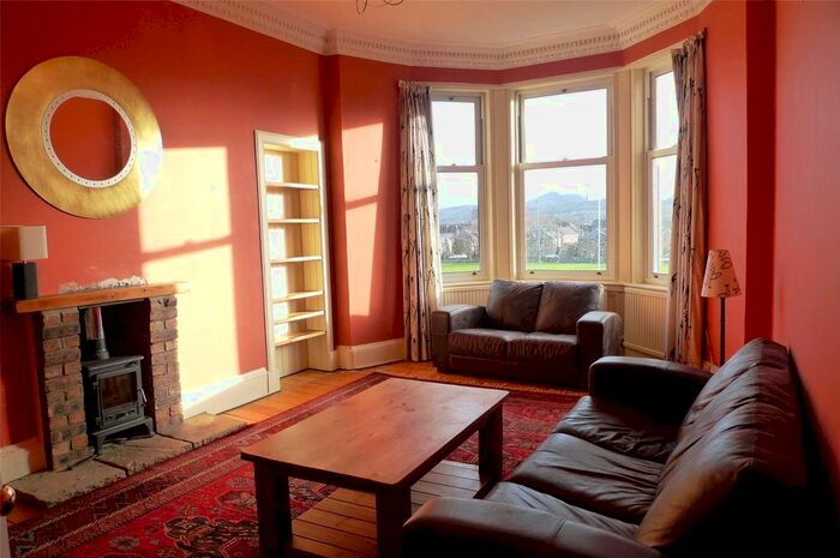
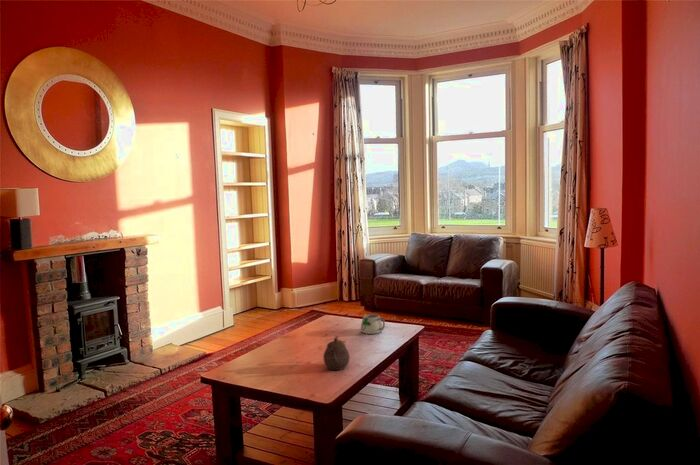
+ mug [360,313,386,337]
+ teapot [322,337,351,371]
